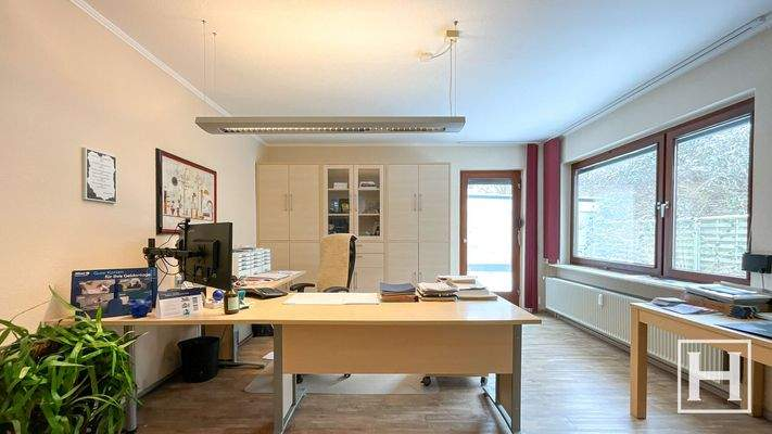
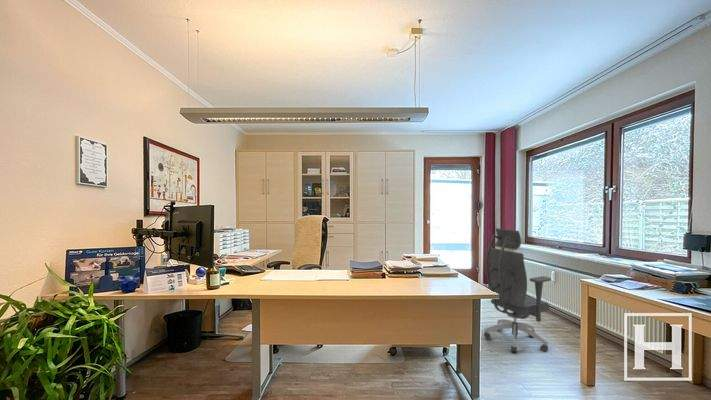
+ office chair [483,227,552,354]
